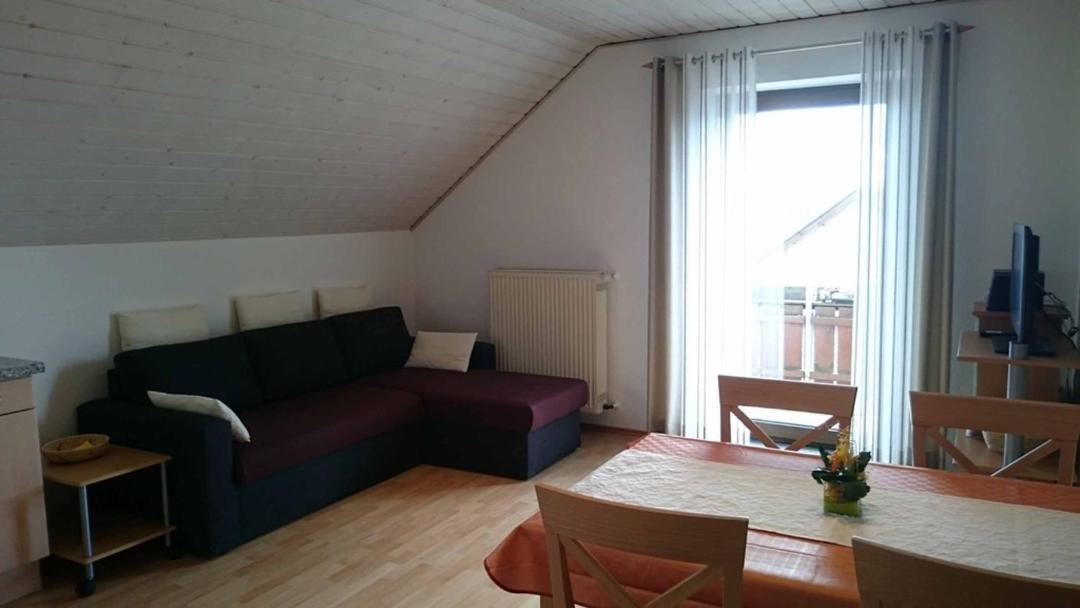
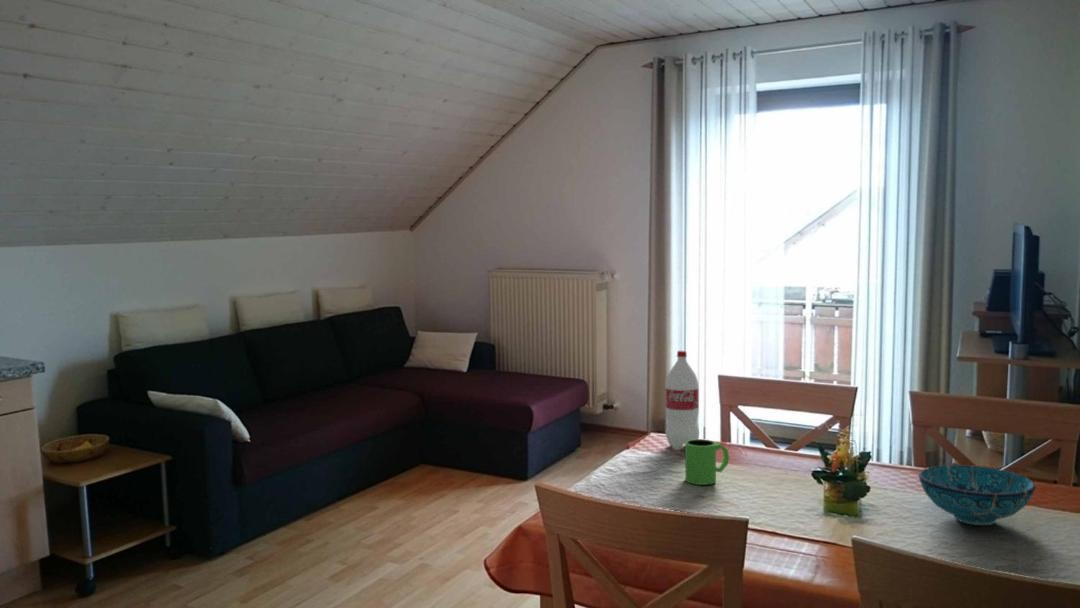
+ bowl [917,464,1037,526]
+ bottle [664,350,700,451]
+ mug [684,438,730,486]
